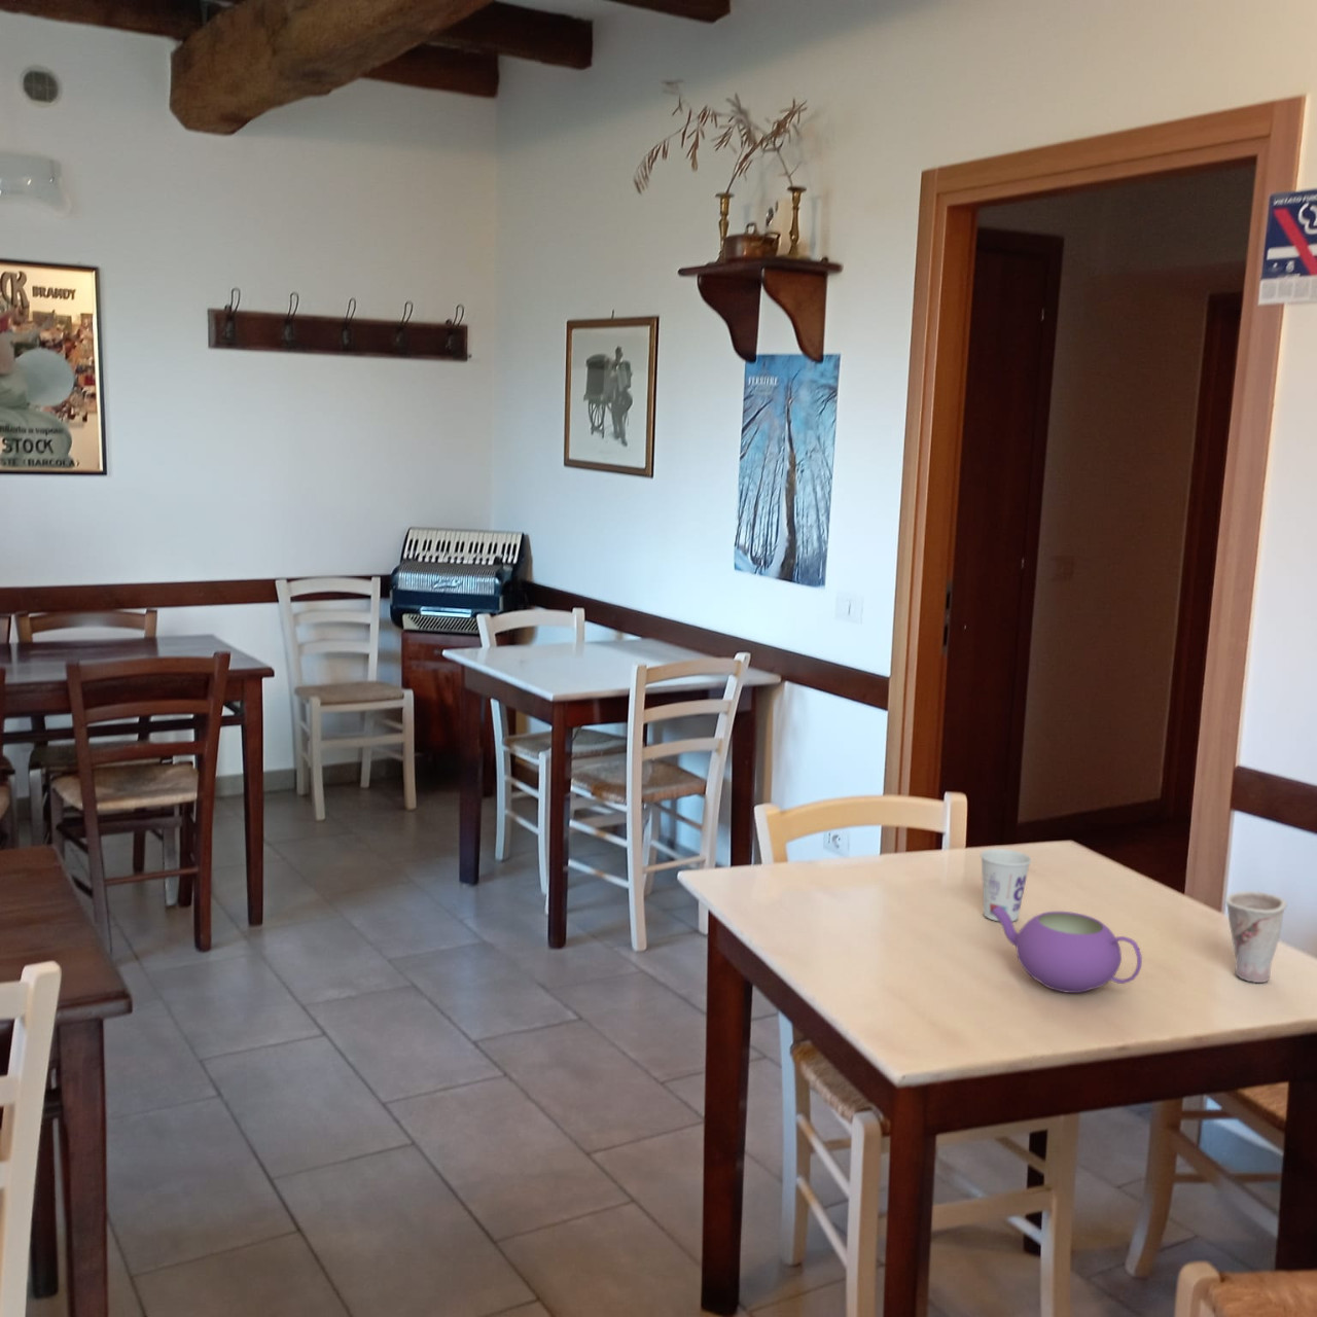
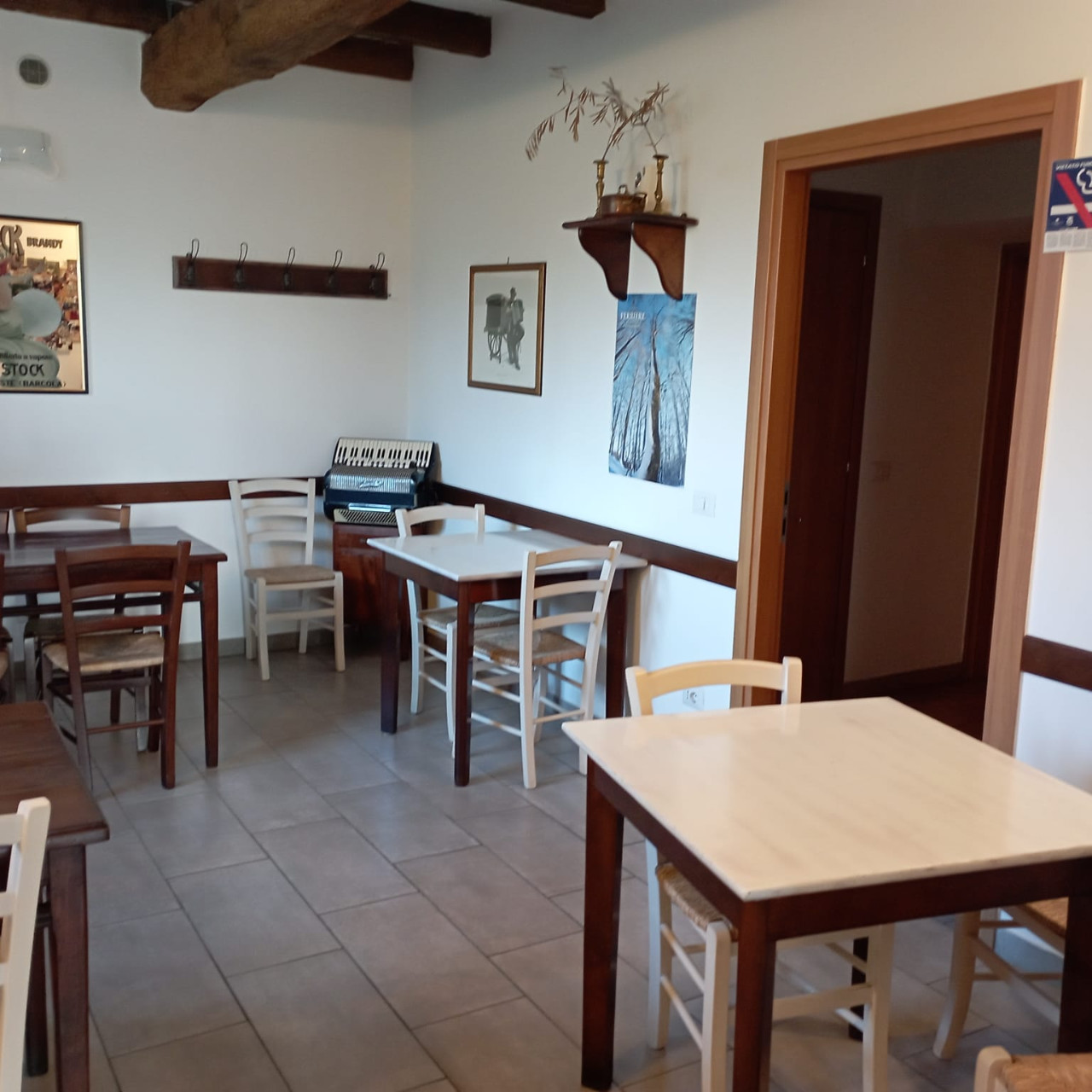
- cup [979,848,1032,921]
- teapot [991,906,1143,994]
- cup [1224,890,1288,984]
